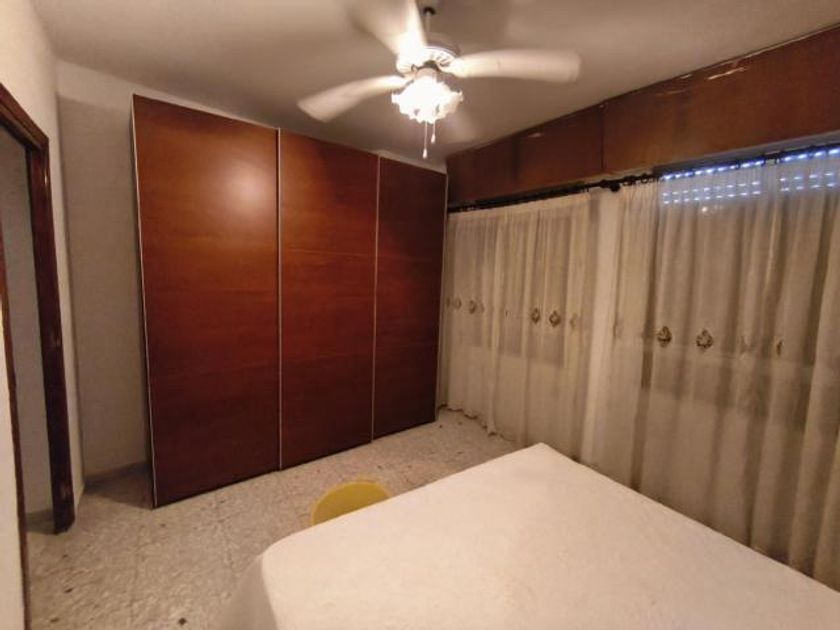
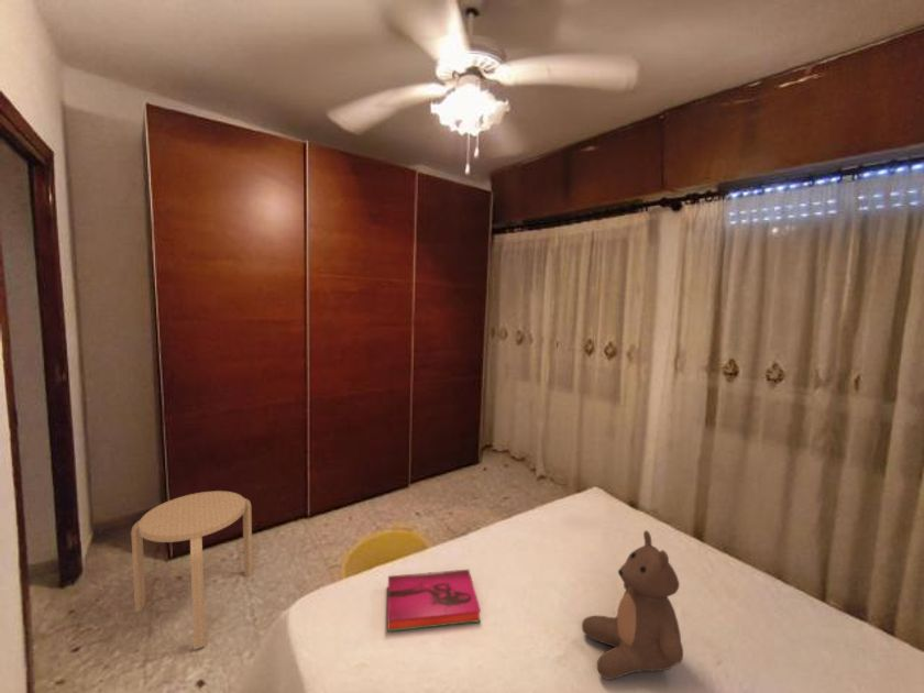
+ hardback book [386,569,482,632]
+ stool [130,490,254,651]
+ teddy bear [581,529,684,681]
